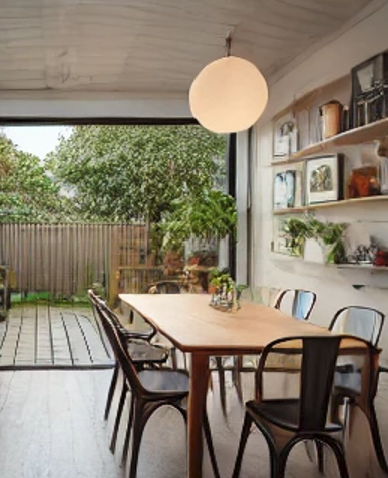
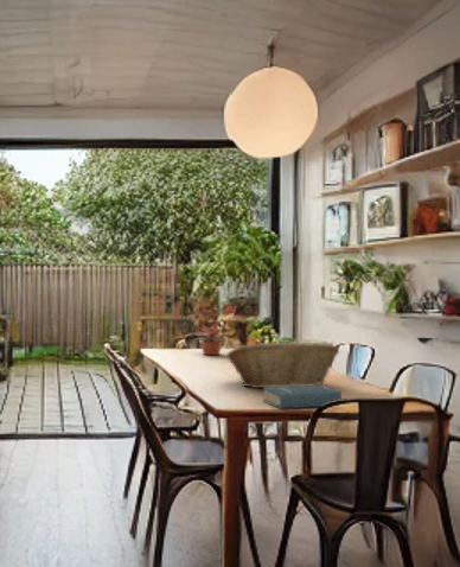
+ hardback book [262,384,343,410]
+ potted plant [193,319,229,356]
+ fruit basket [225,342,340,389]
